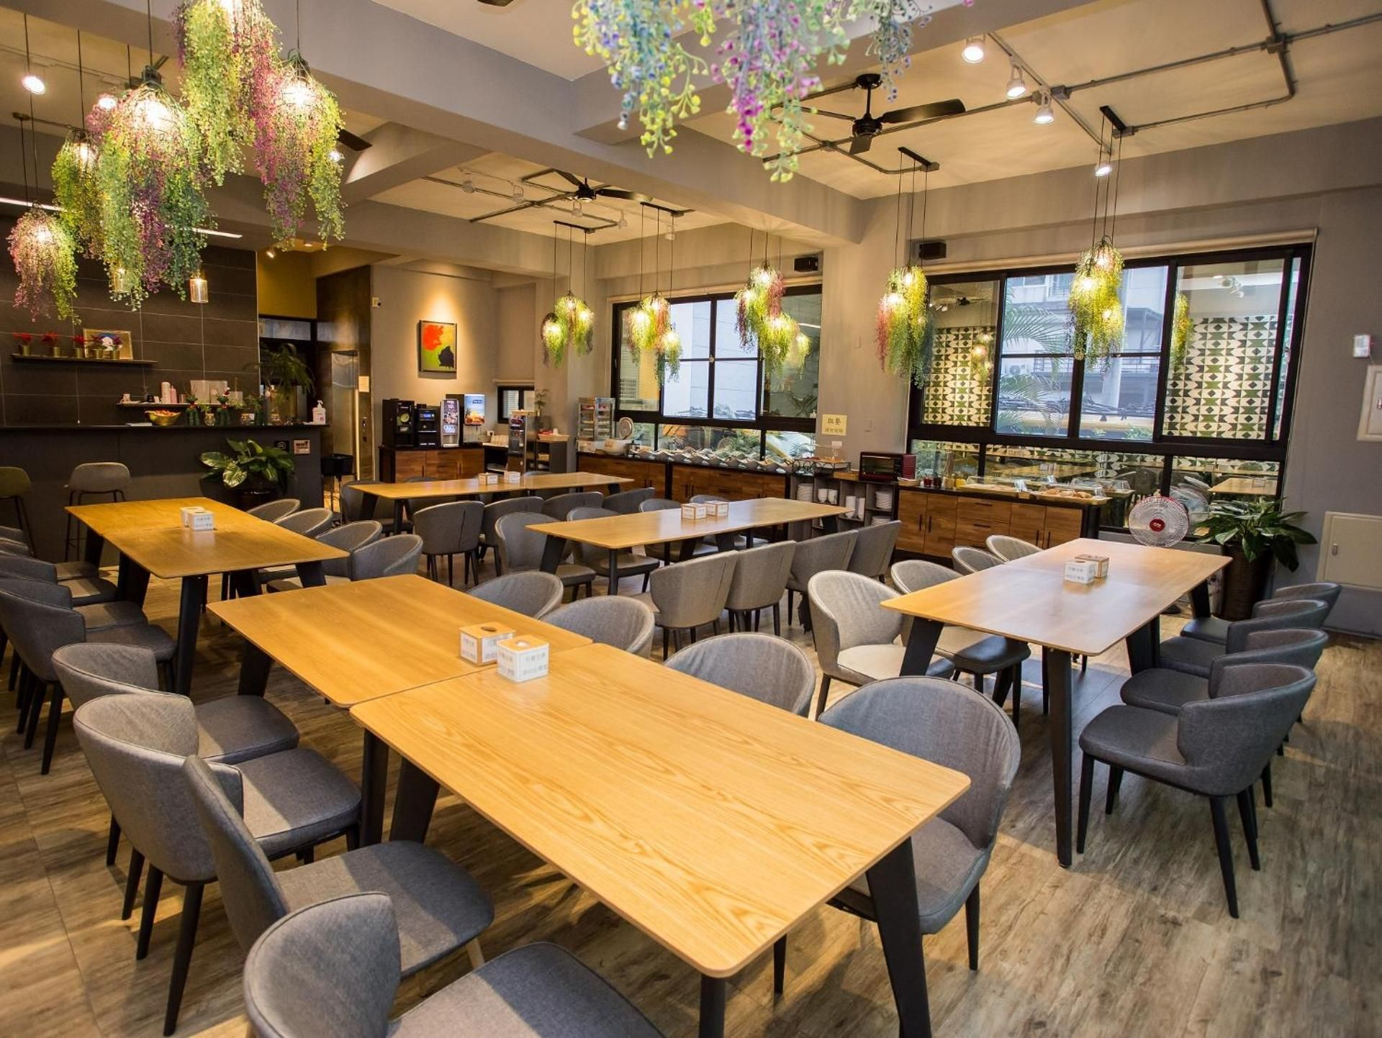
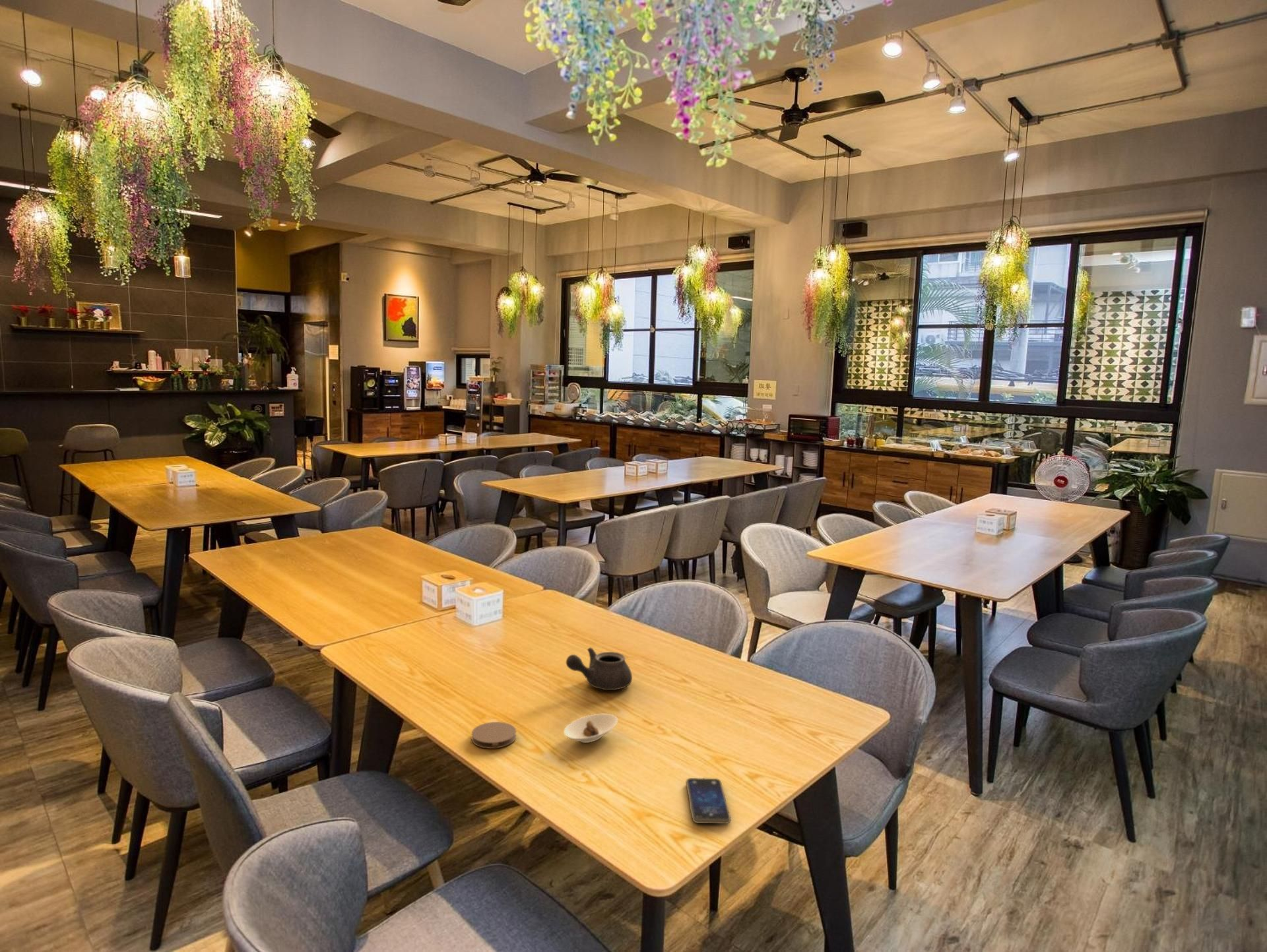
+ saucer [563,713,618,744]
+ coaster [471,721,517,749]
+ smartphone [686,777,731,825]
+ teapot [566,647,633,691]
